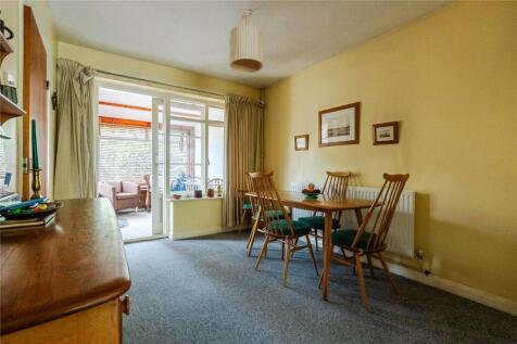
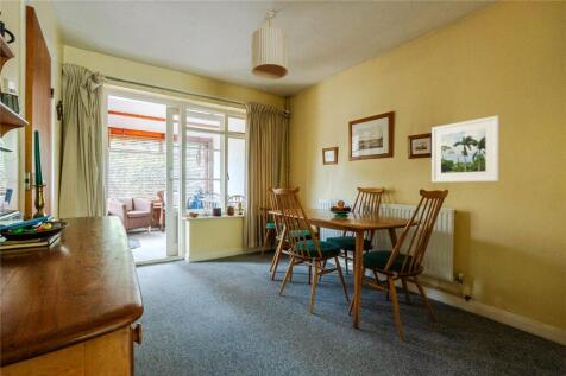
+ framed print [430,115,499,184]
